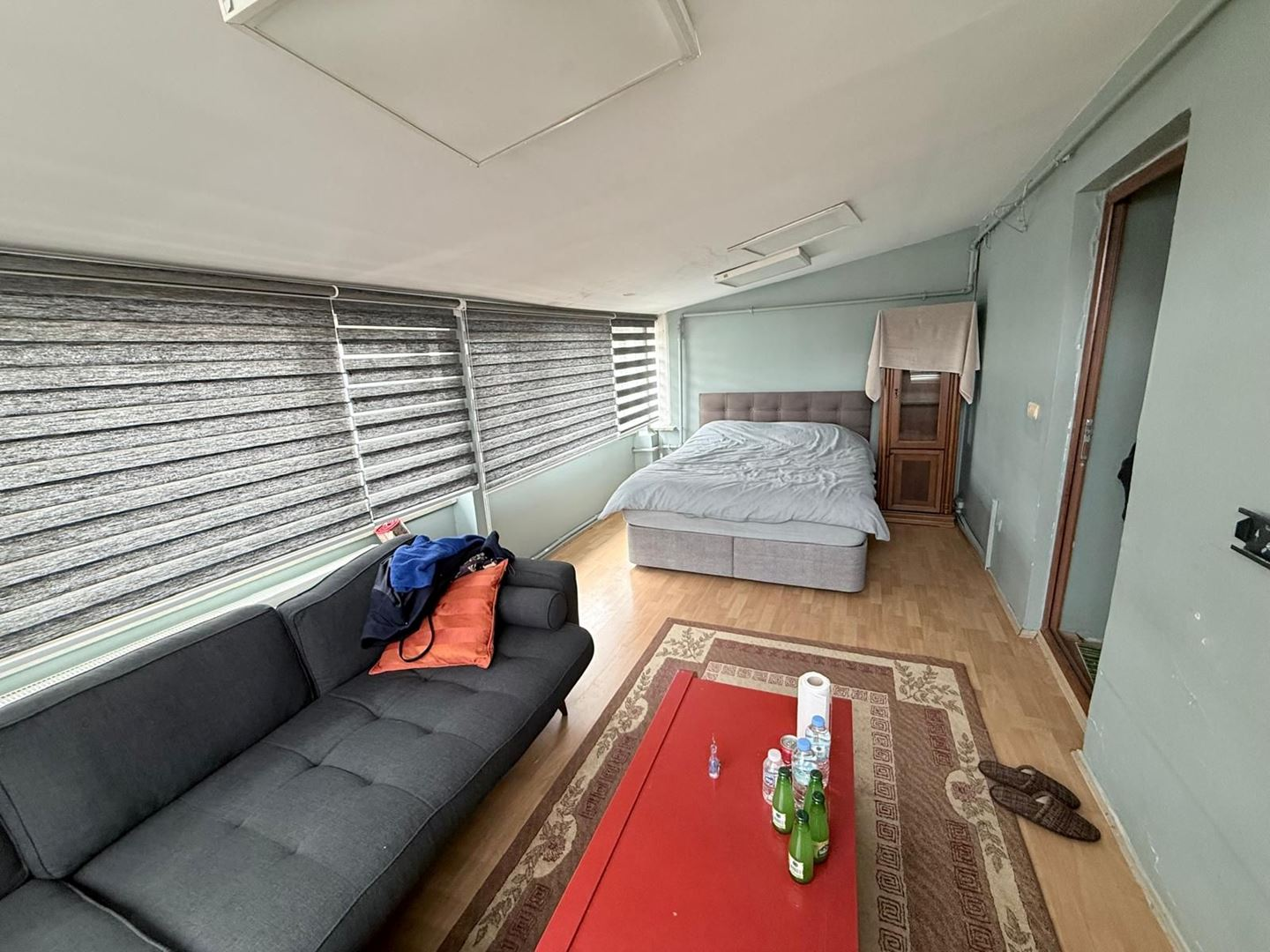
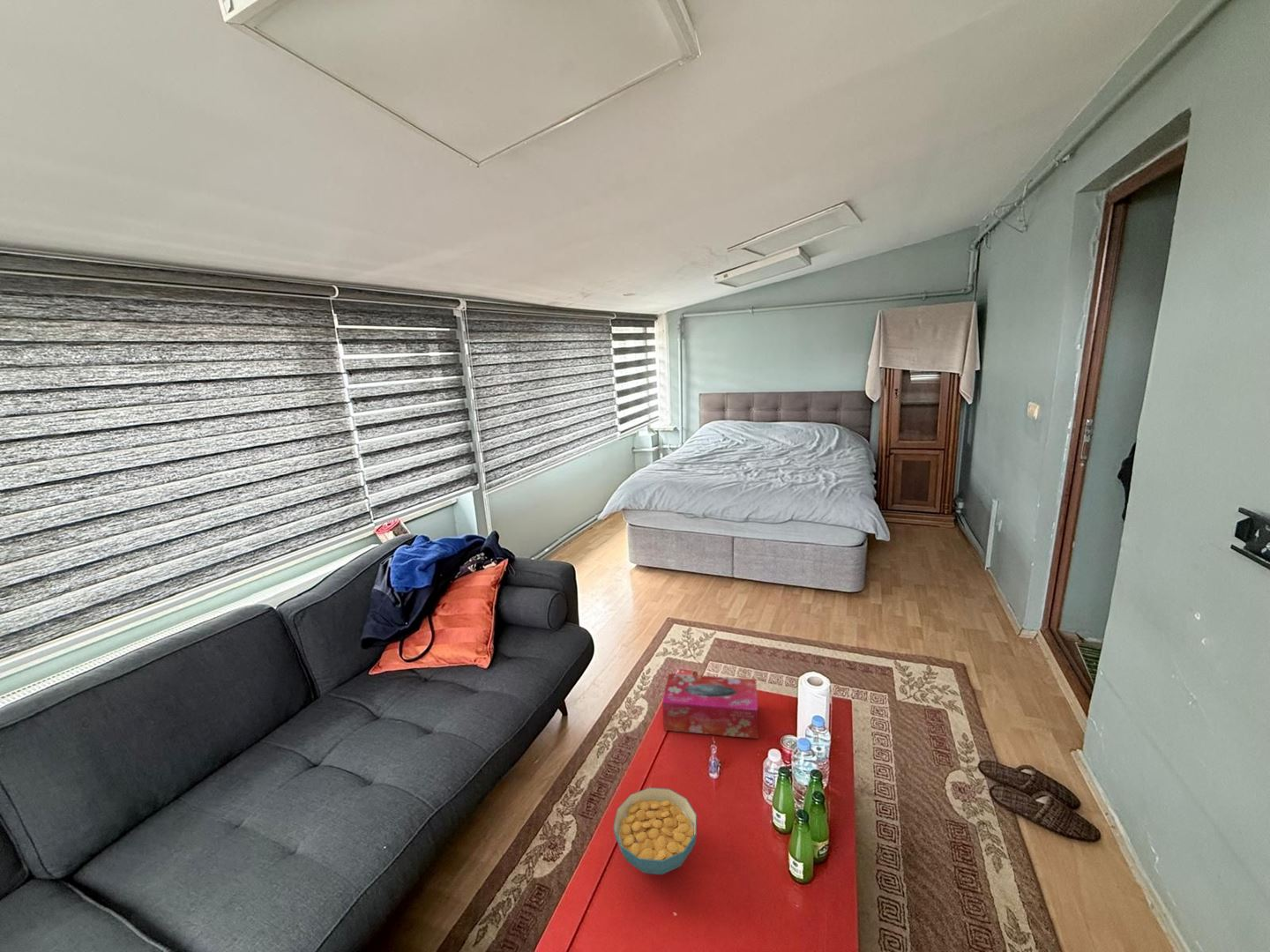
+ cereal bowl [613,787,698,875]
+ tissue box [661,673,758,740]
